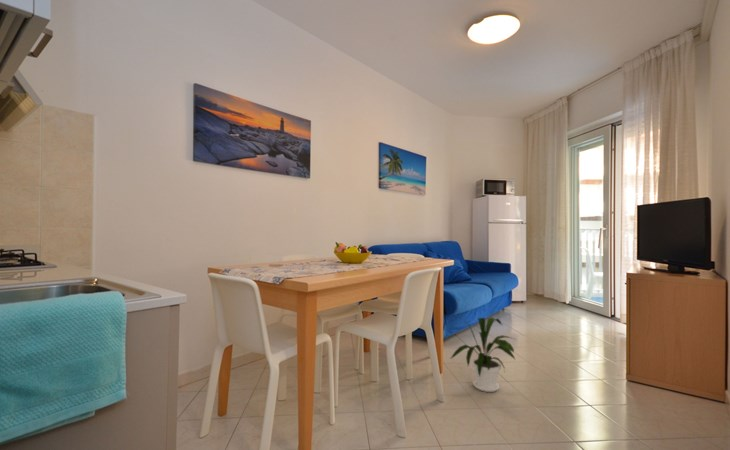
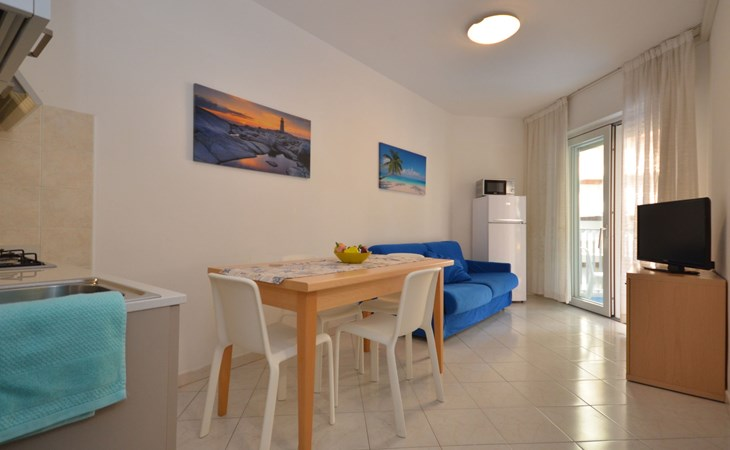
- house plant [449,316,516,393]
